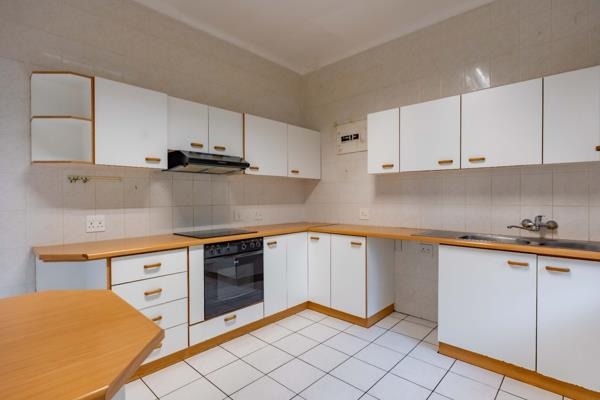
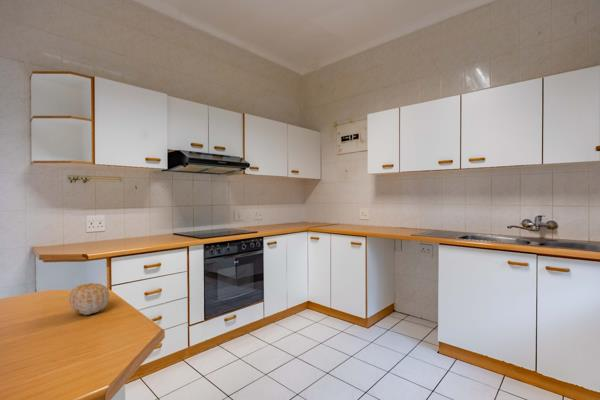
+ fruit [68,282,110,316]
